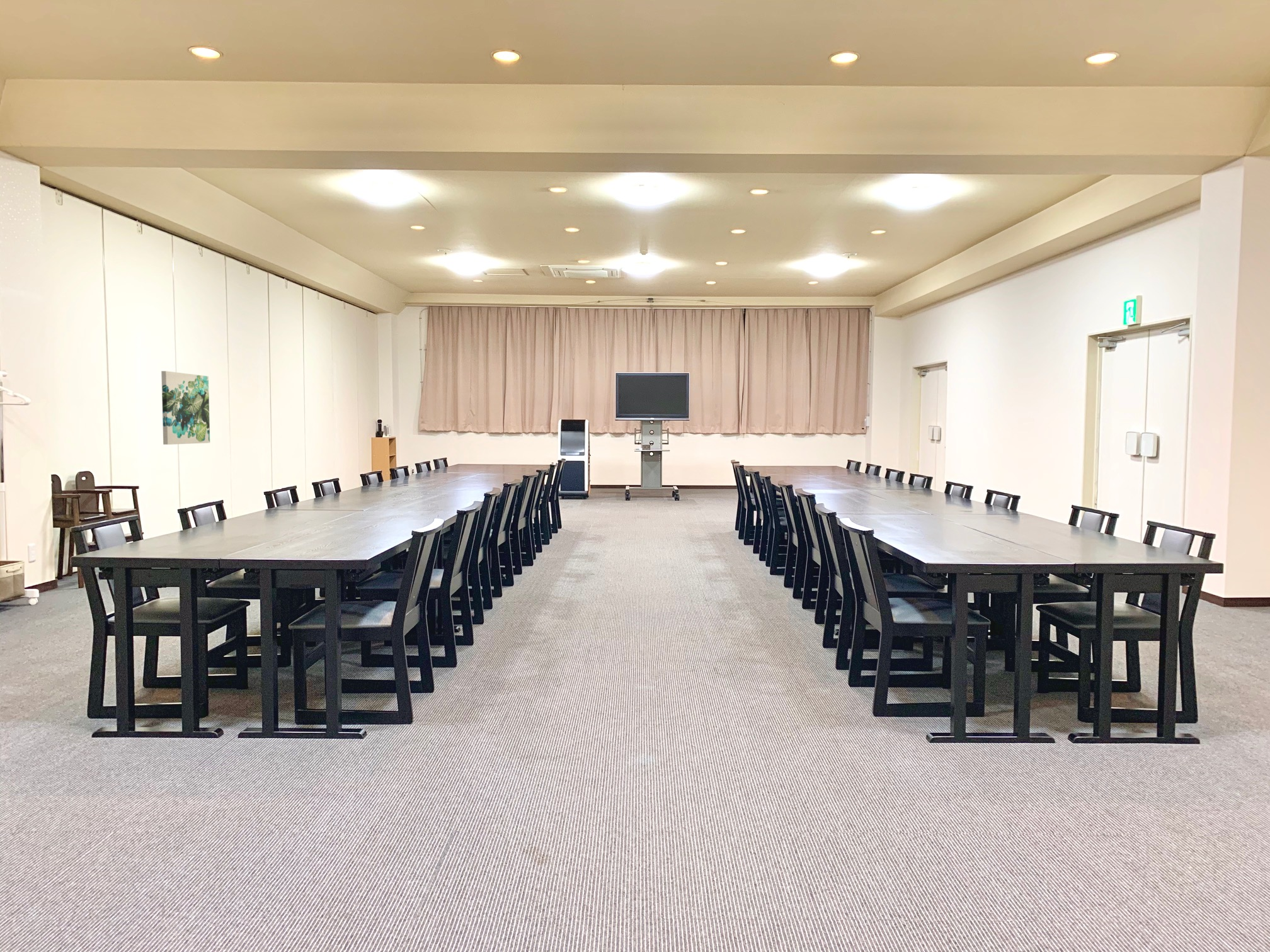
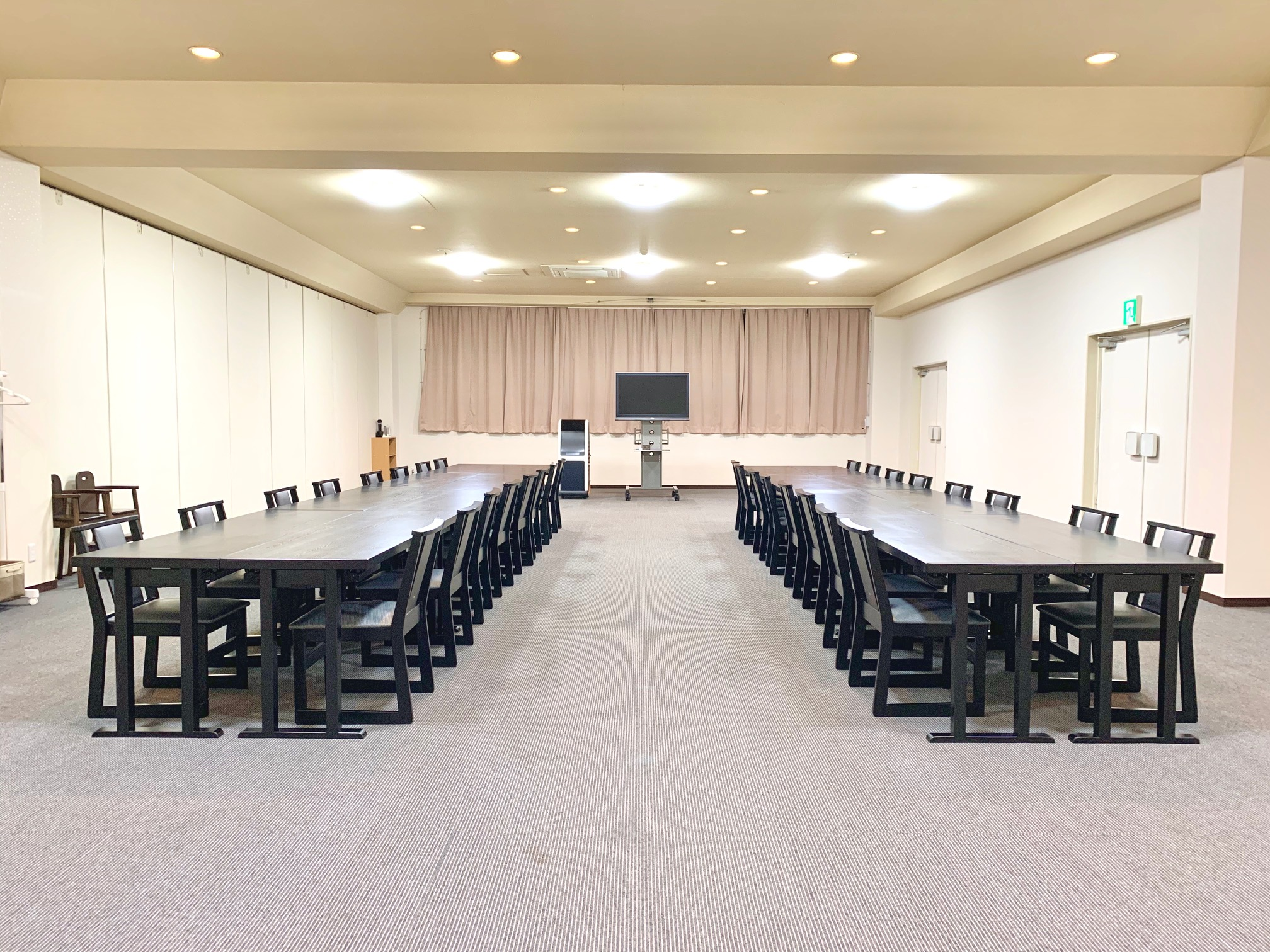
- wall art [161,370,210,445]
